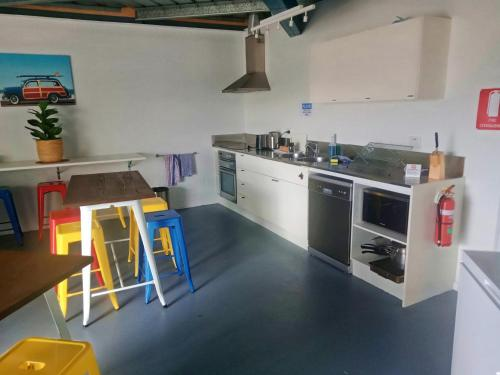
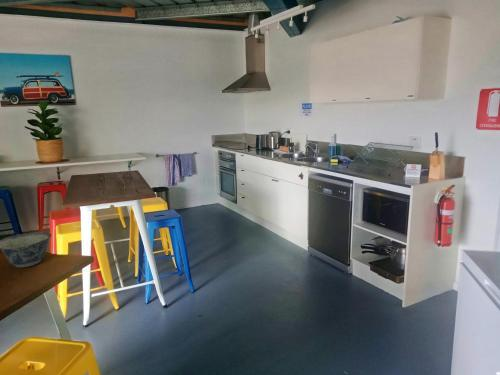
+ bowl [0,231,52,268]
